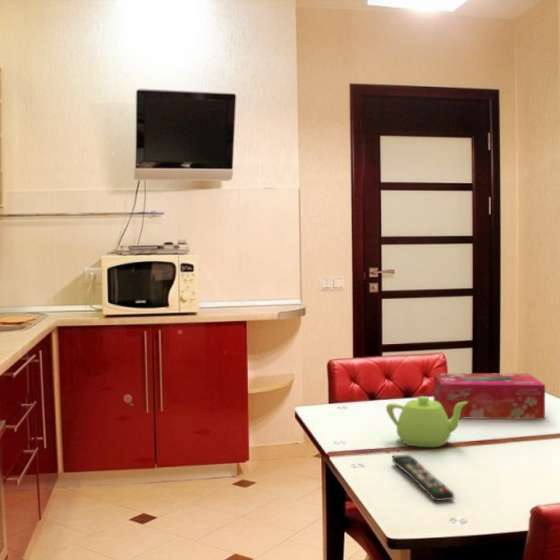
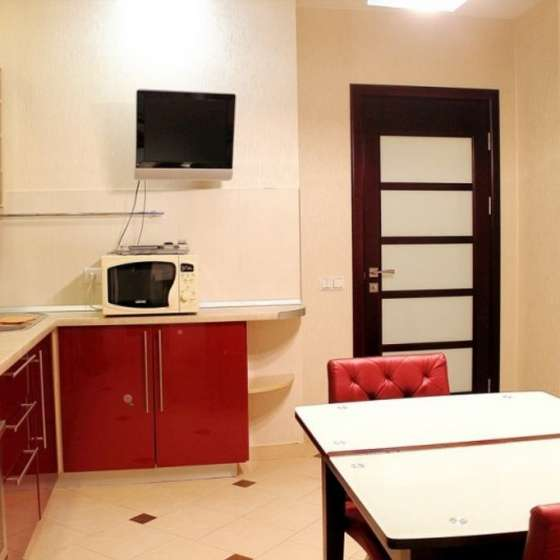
- tissue box [433,372,546,420]
- remote control [391,454,455,502]
- teapot [385,395,468,448]
